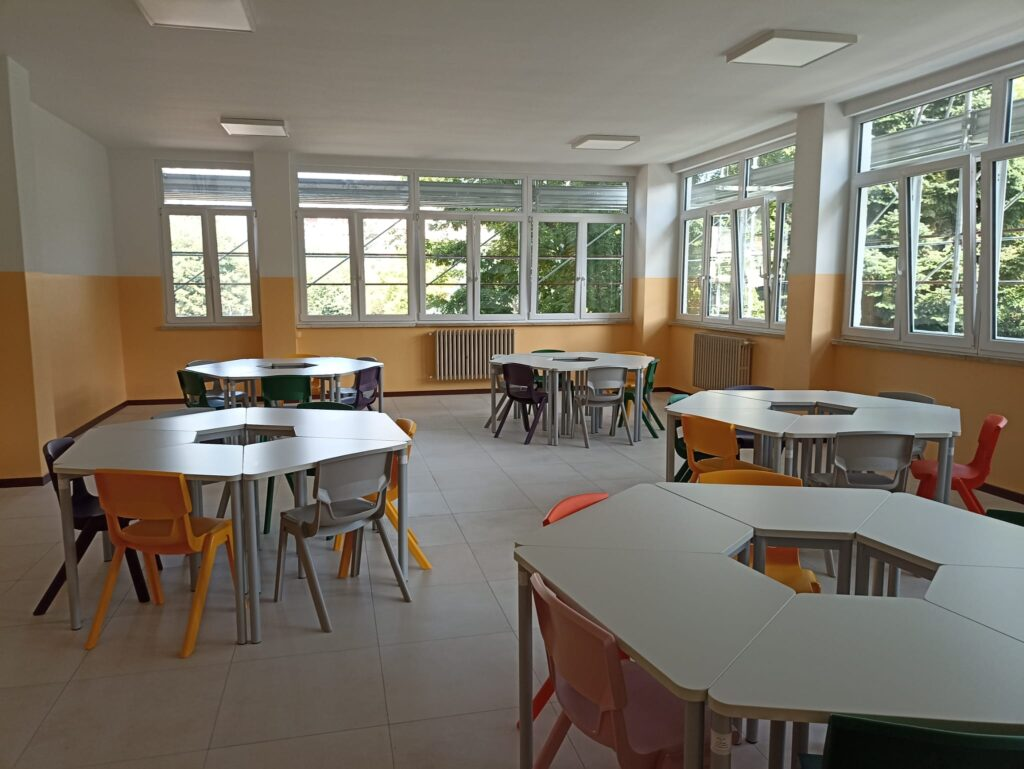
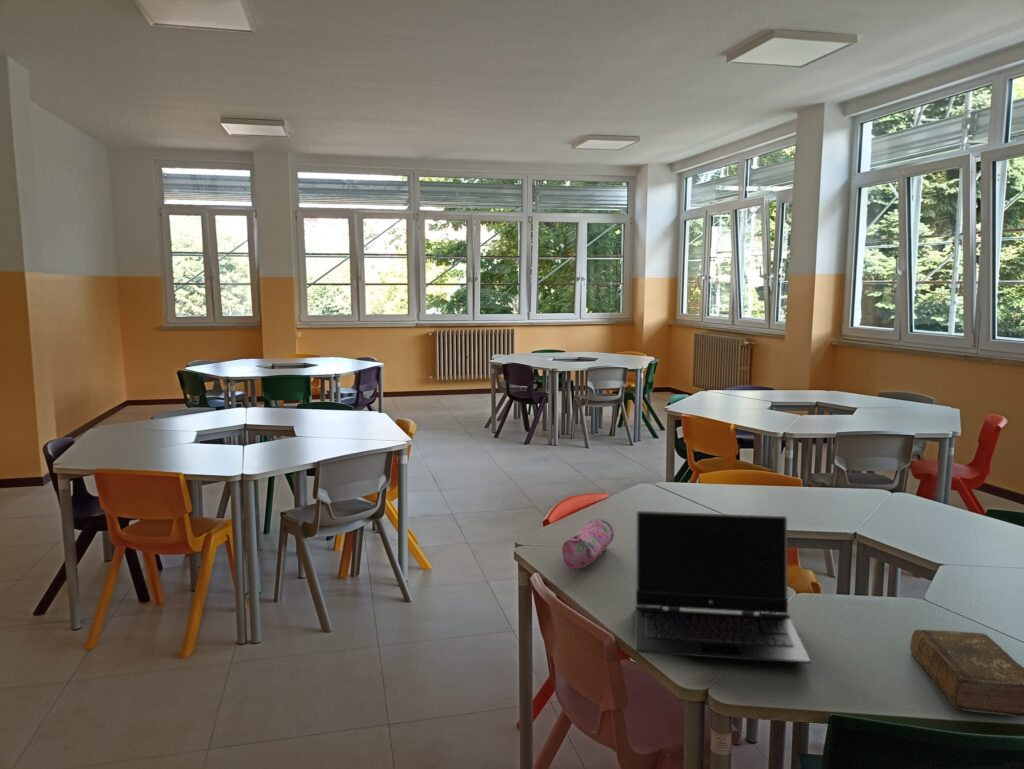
+ pencil case [561,517,615,570]
+ laptop computer [634,510,812,665]
+ book [909,628,1024,718]
